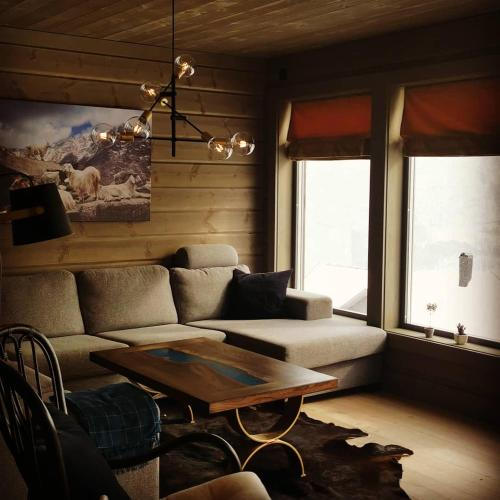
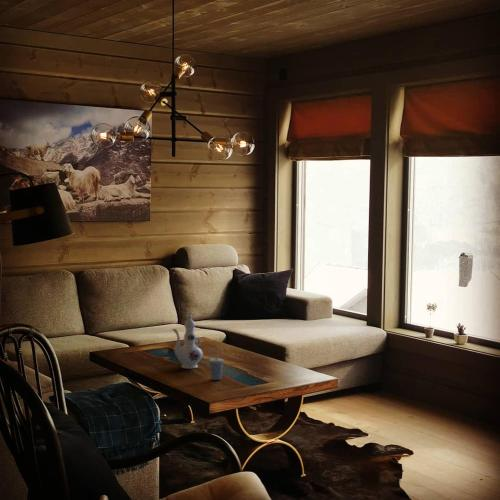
+ cup [207,348,225,381]
+ chinaware [171,313,204,370]
